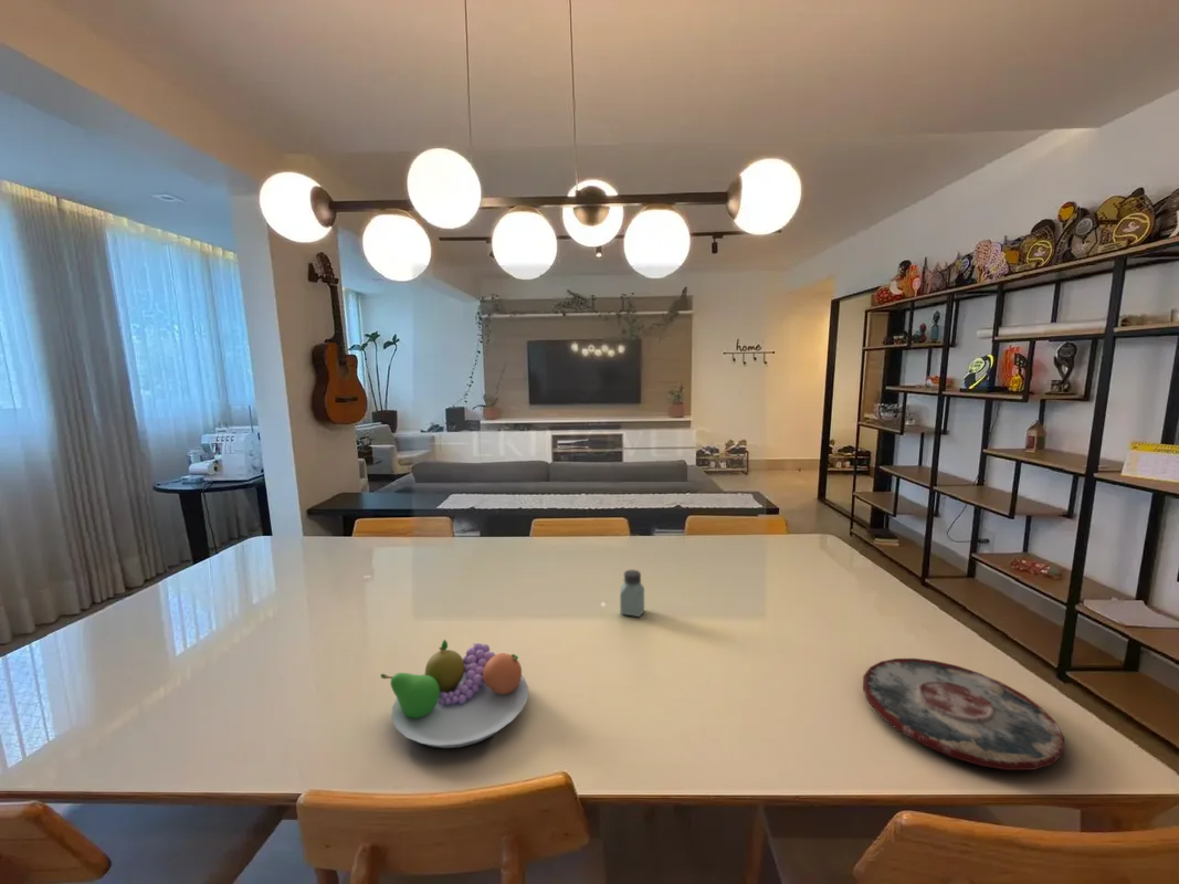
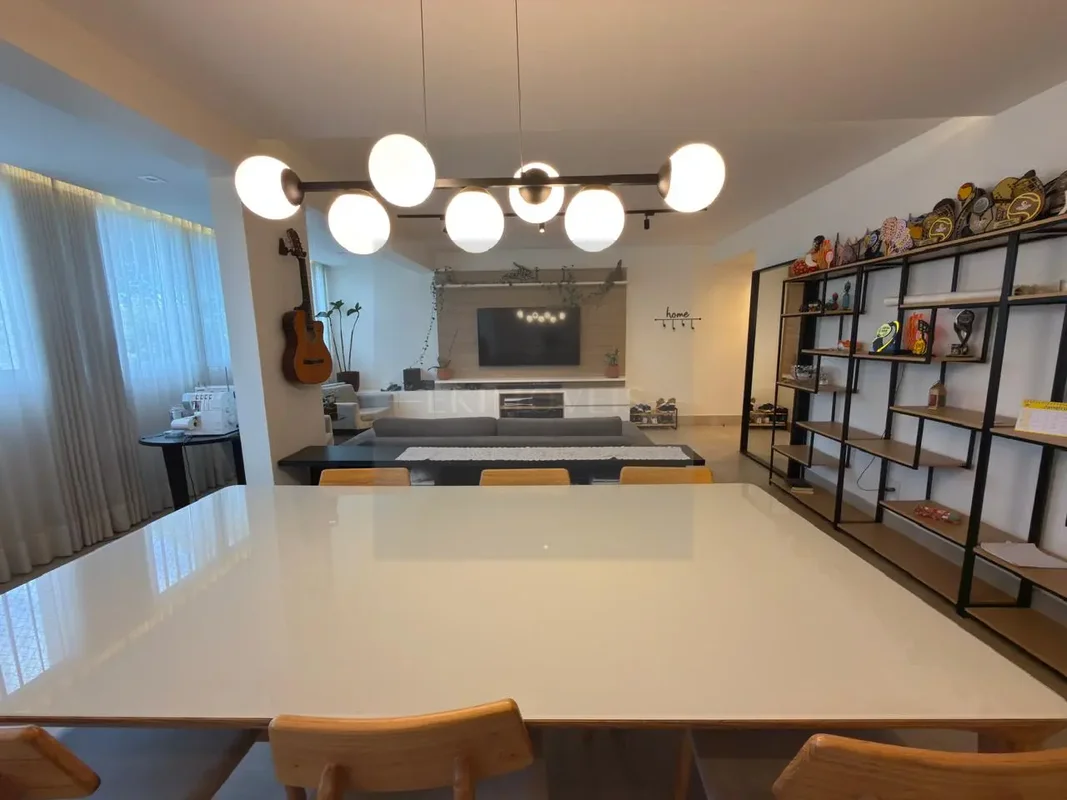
- saltshaker [619,569,645,618]
- plate [862,657,1065,771]
- fruit bowl [380,639,529,749]
